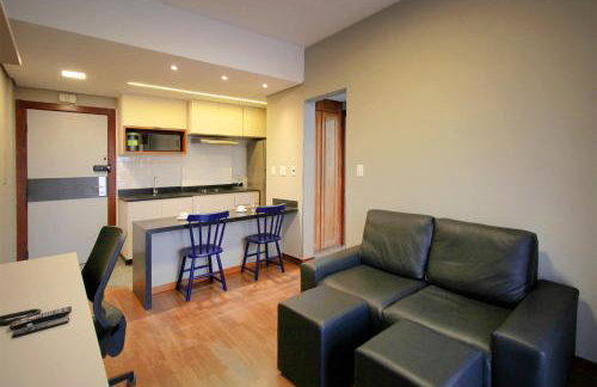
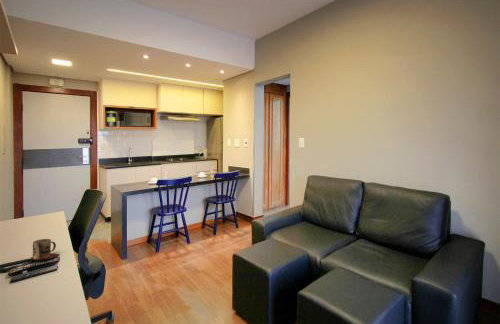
+ mug [29,238,61,261]
